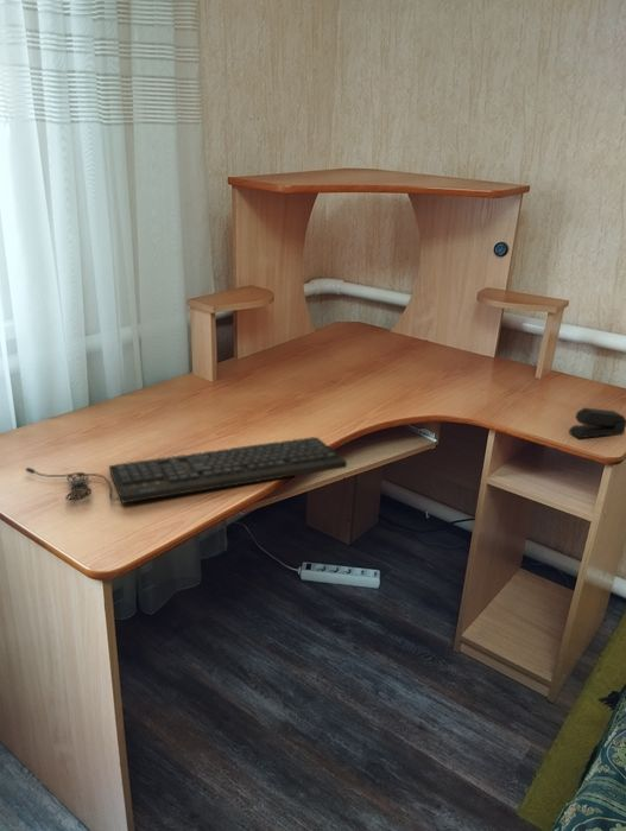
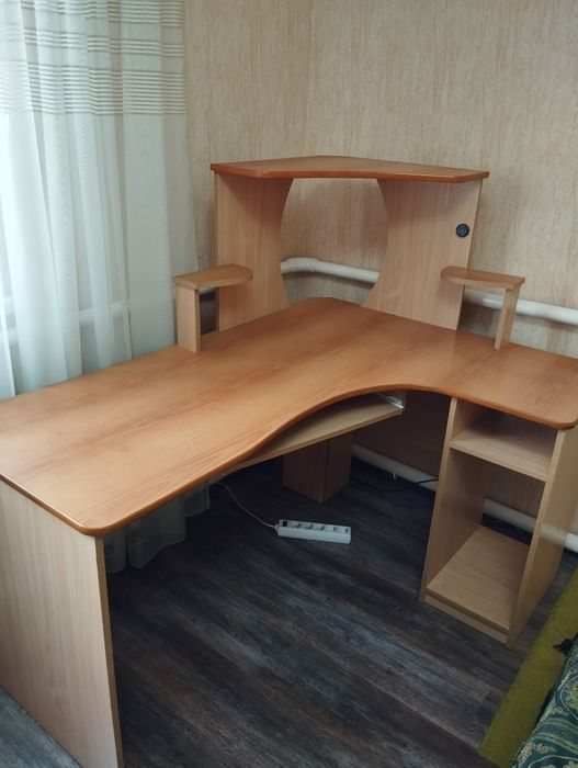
- stapler [568,407,626,439]
- keyboard [24,436,348,505]
